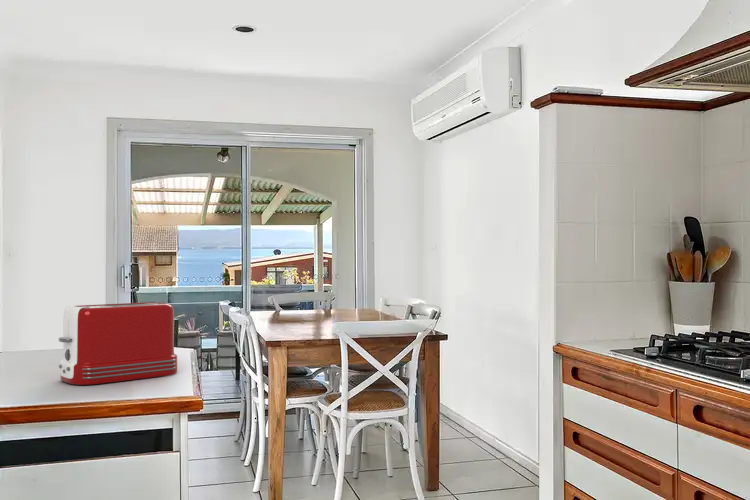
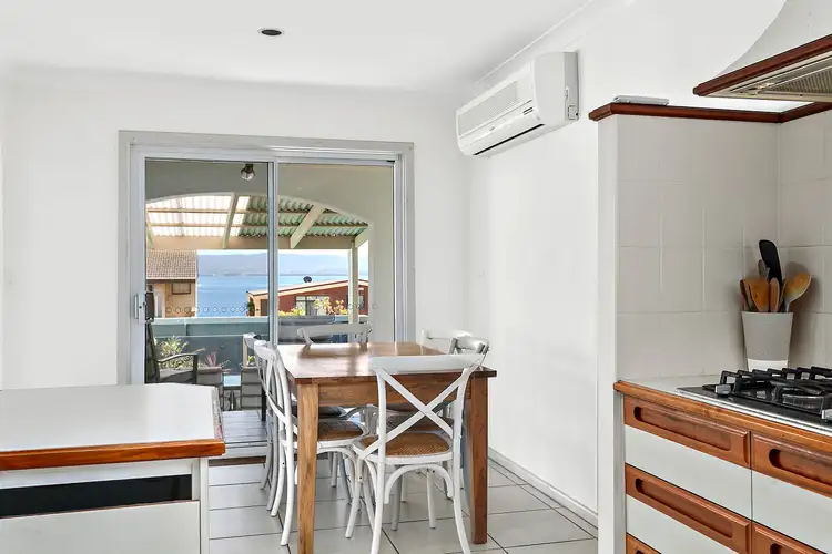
- toaster [58,301,178,386]
